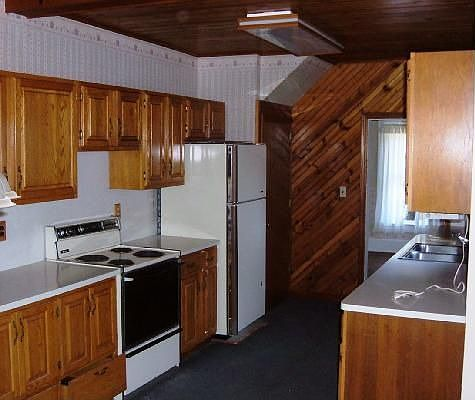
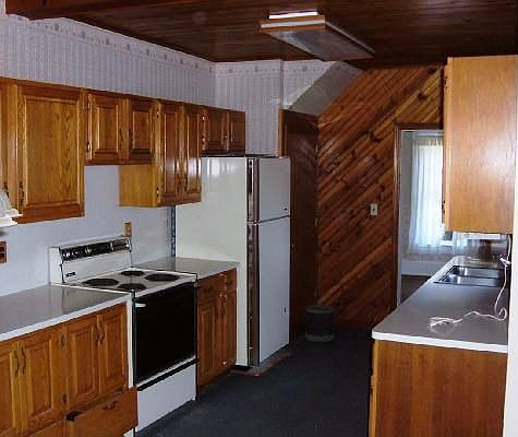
+ wastebasket [304,304,336,343]
